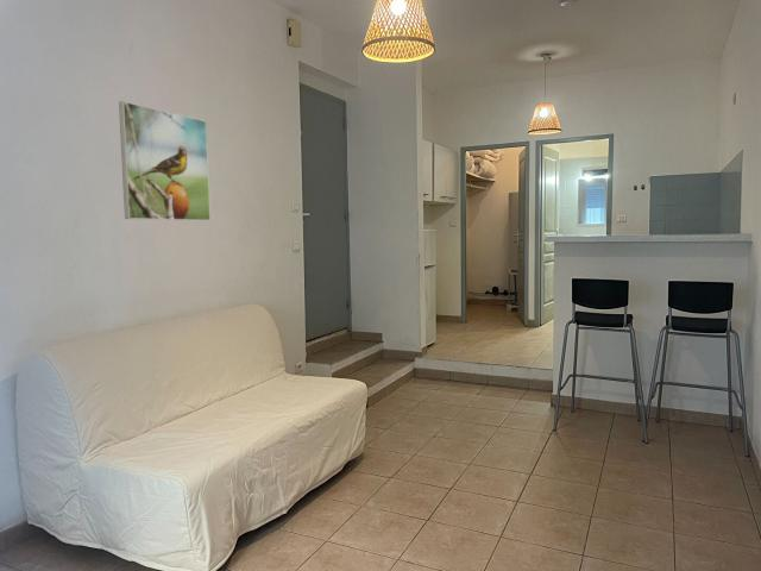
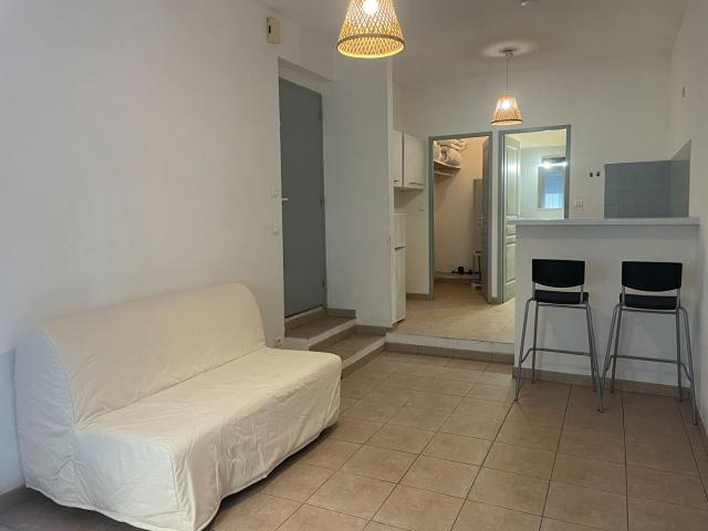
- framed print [118,100,212,222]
